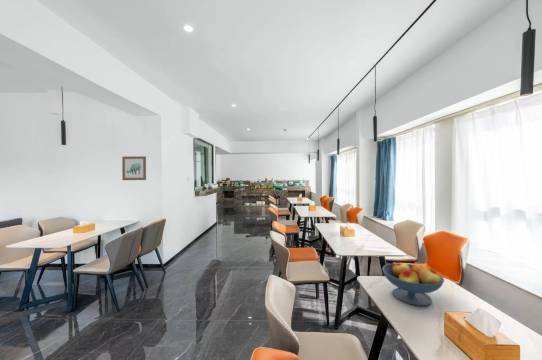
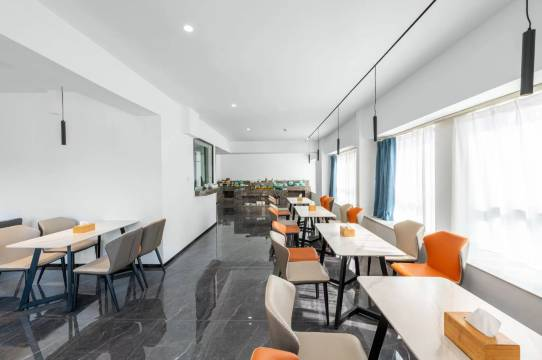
- fruit bowl [381,261,445,307]
- wall art [121,155,147,181]
